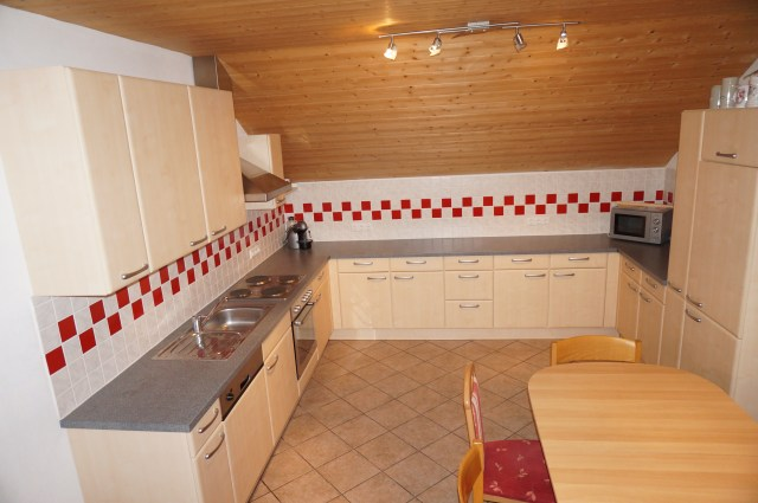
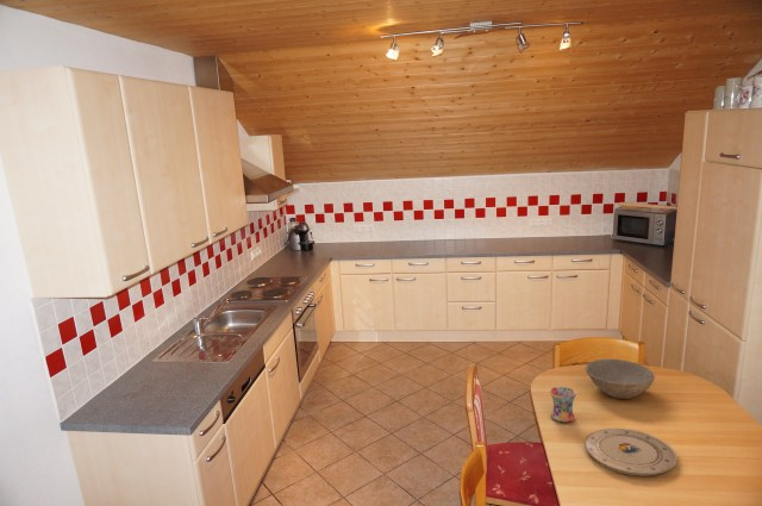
+ bowl [585,358,656,400]
+ plate [583,427,677,477]
+ mug [549,386,577,423]
